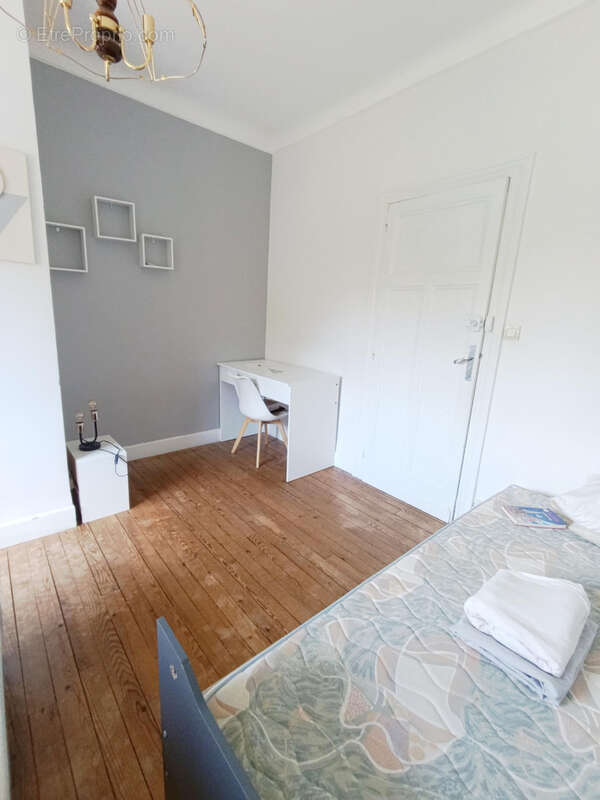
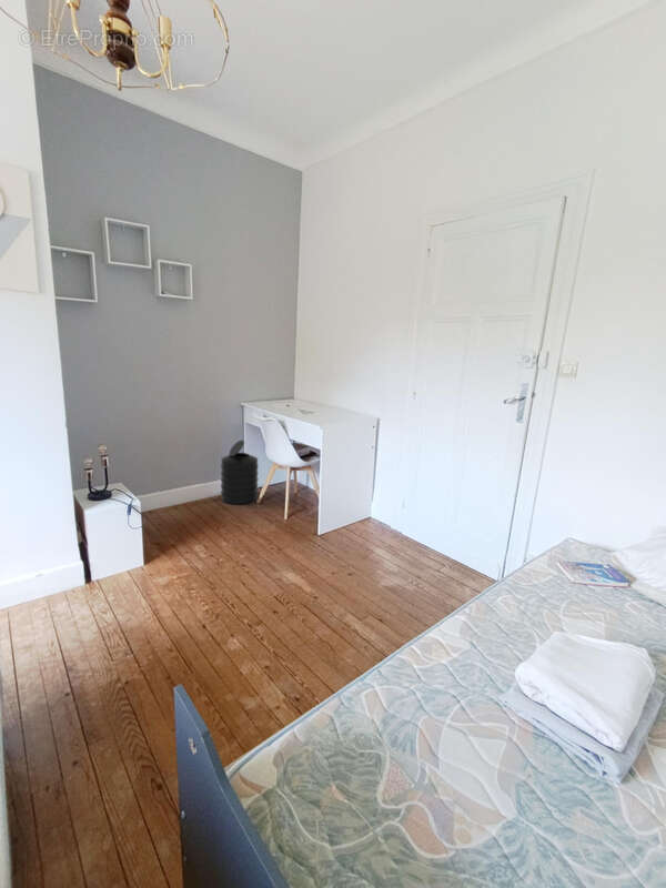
+ trash can [220,440,260,505]
